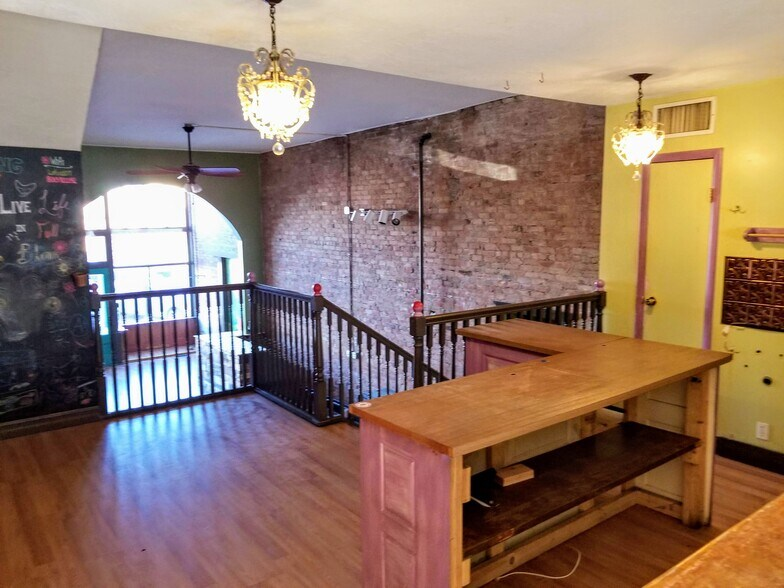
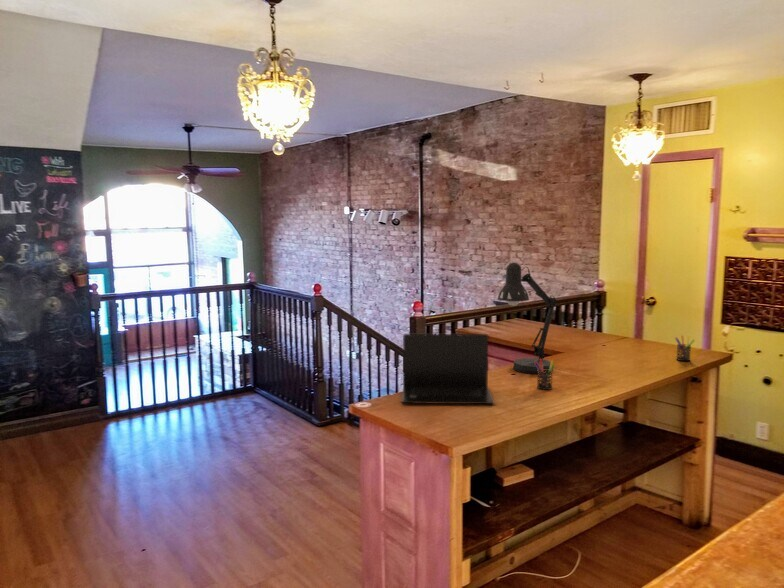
+ pen holder [674,334,696,362]
+ desk lamp [497,262,558,375]
+ laptop [400,333,496,405]
+ pen holder [534,359,556,391]
